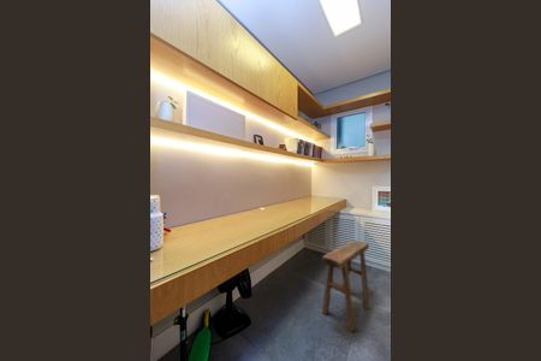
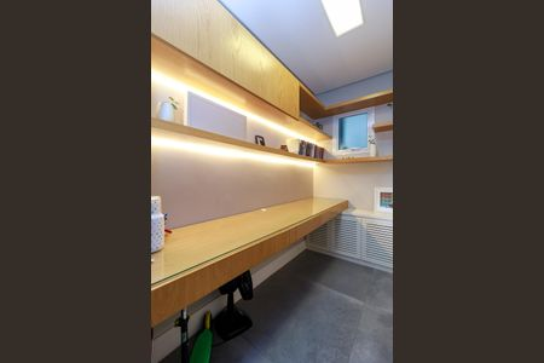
- stool [321,239,370,332]
